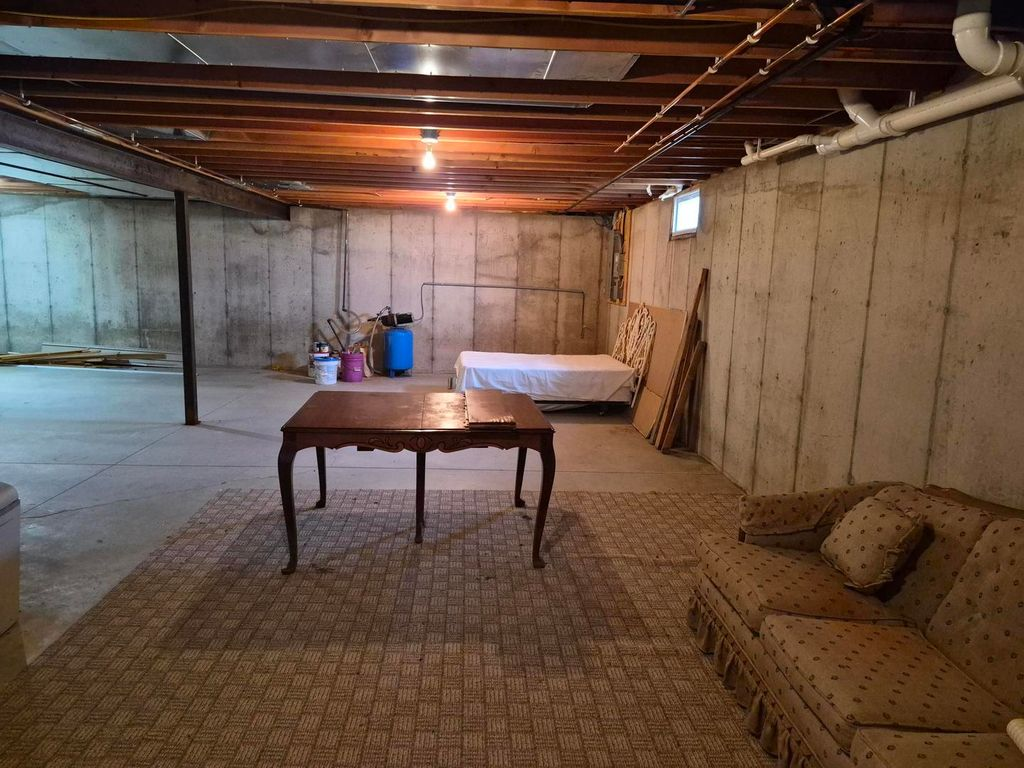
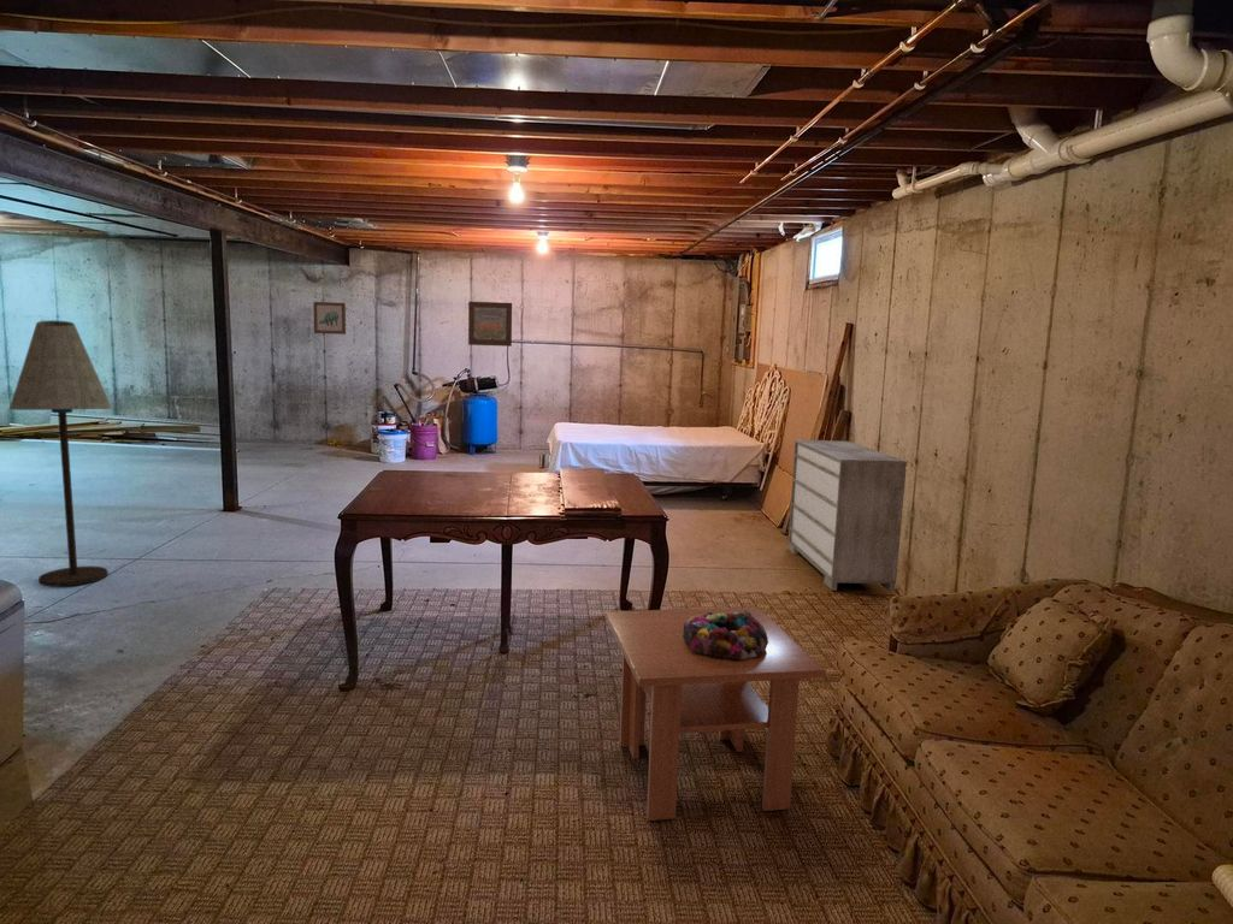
+ dresser [787,439,908,593]
+ wall art [312,301,347,336]
+ wall art [467,301,513,348]
+ floor lamp [8,319,113,588]
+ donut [683,610,768,661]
+ coffee table [604,605,827,822]
